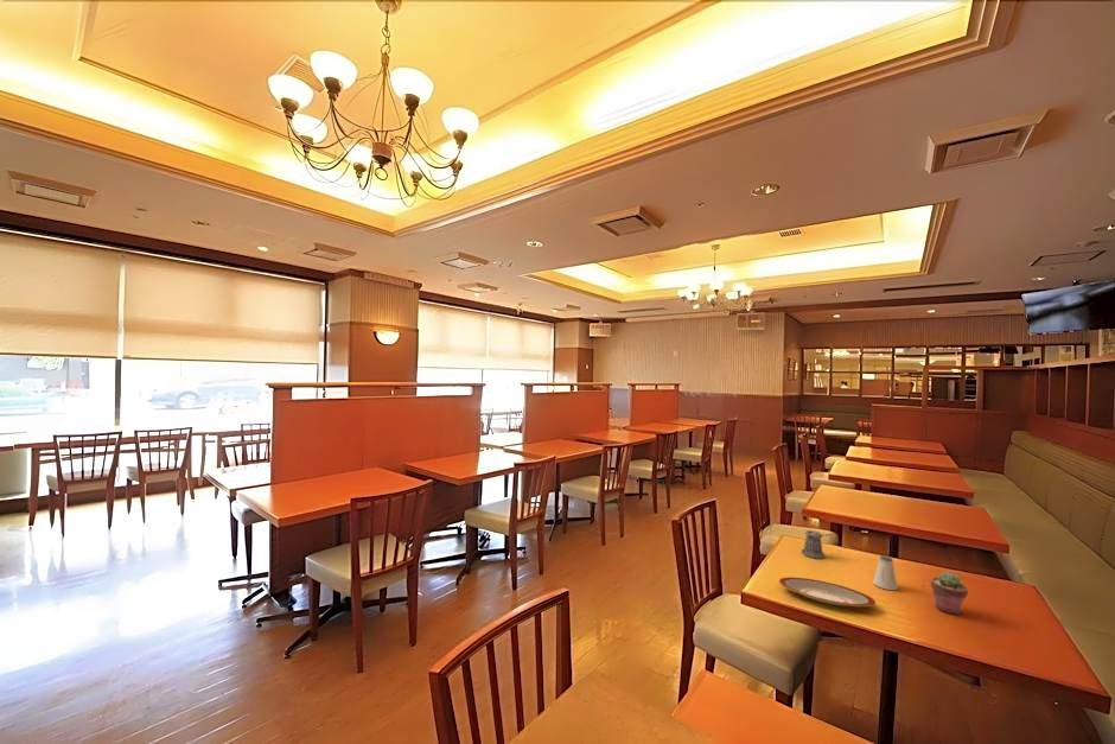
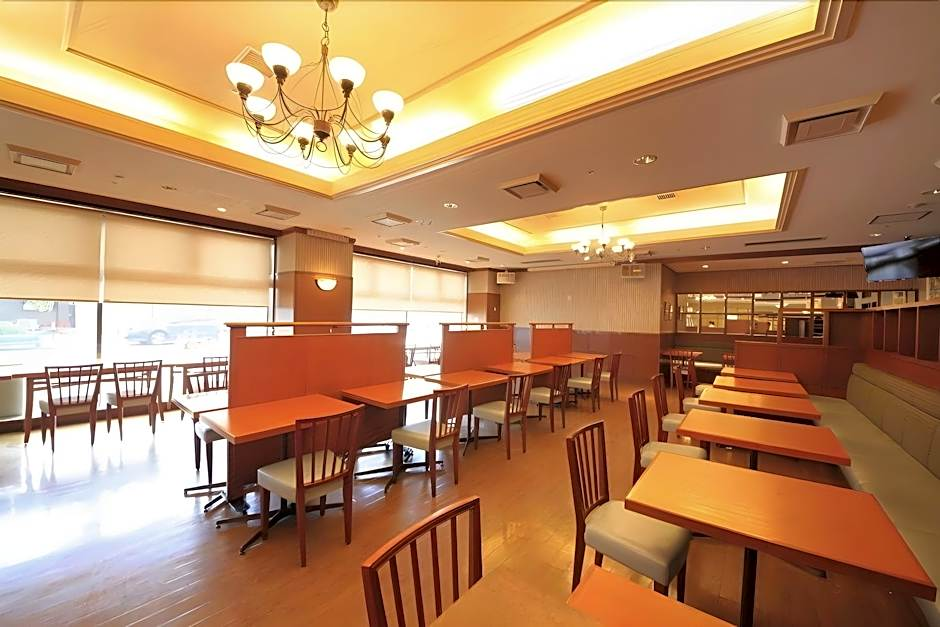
- plate [778,577,877,608]
- saltshaker [872,554,899,591]
- potted succulent [930,571,969,616]
- pepper shaker [801,529,833,560]
